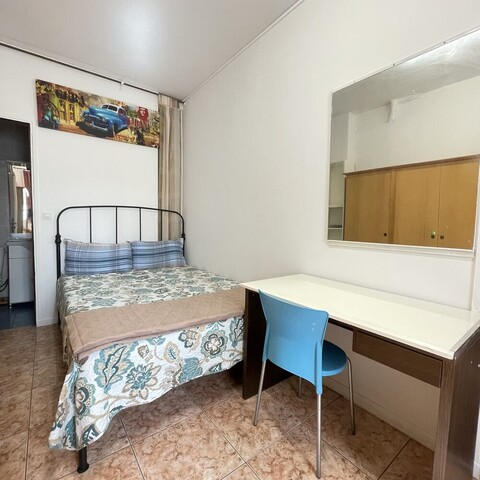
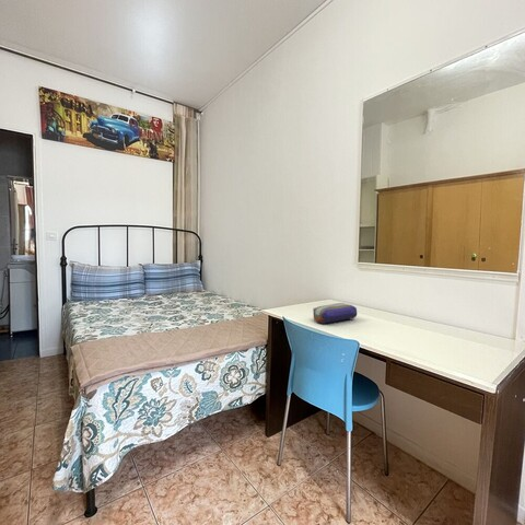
+ pencil case [312,302,358,325]
